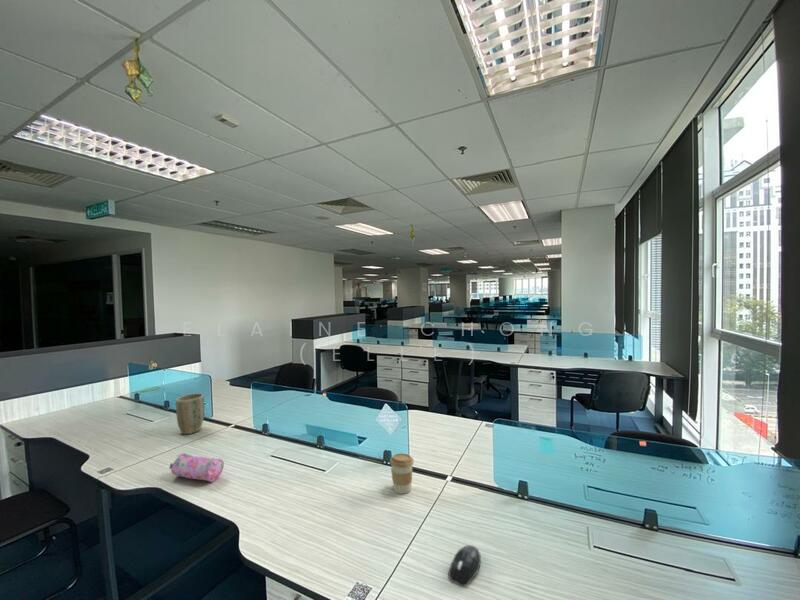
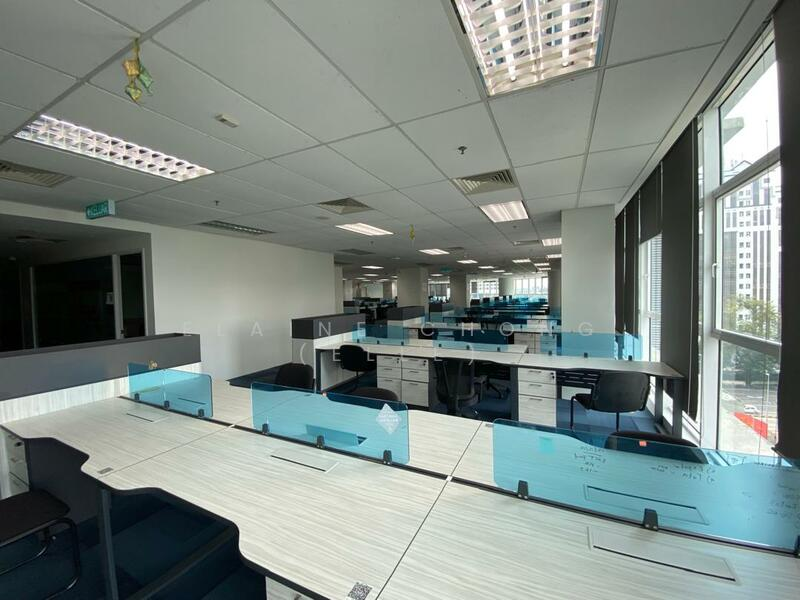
- plant pot [175,392,205,435]
- coffee cup [389,452,415,495]
- pencil case [168,452,225,483]
- mouse [448,544,482,587]
